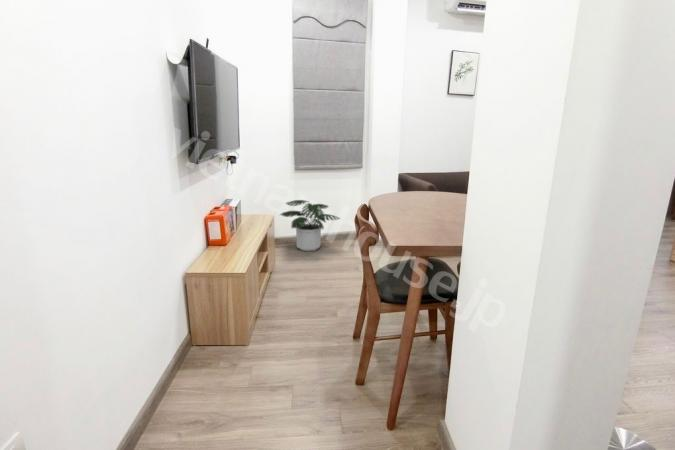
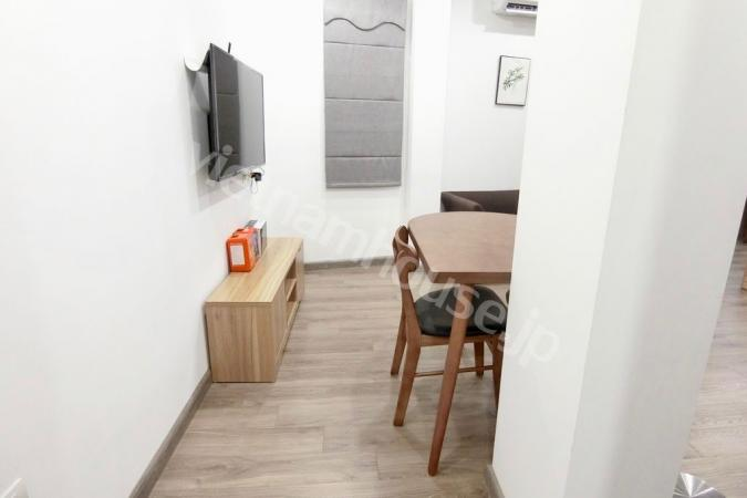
- potted plant [279,199,342,252]
